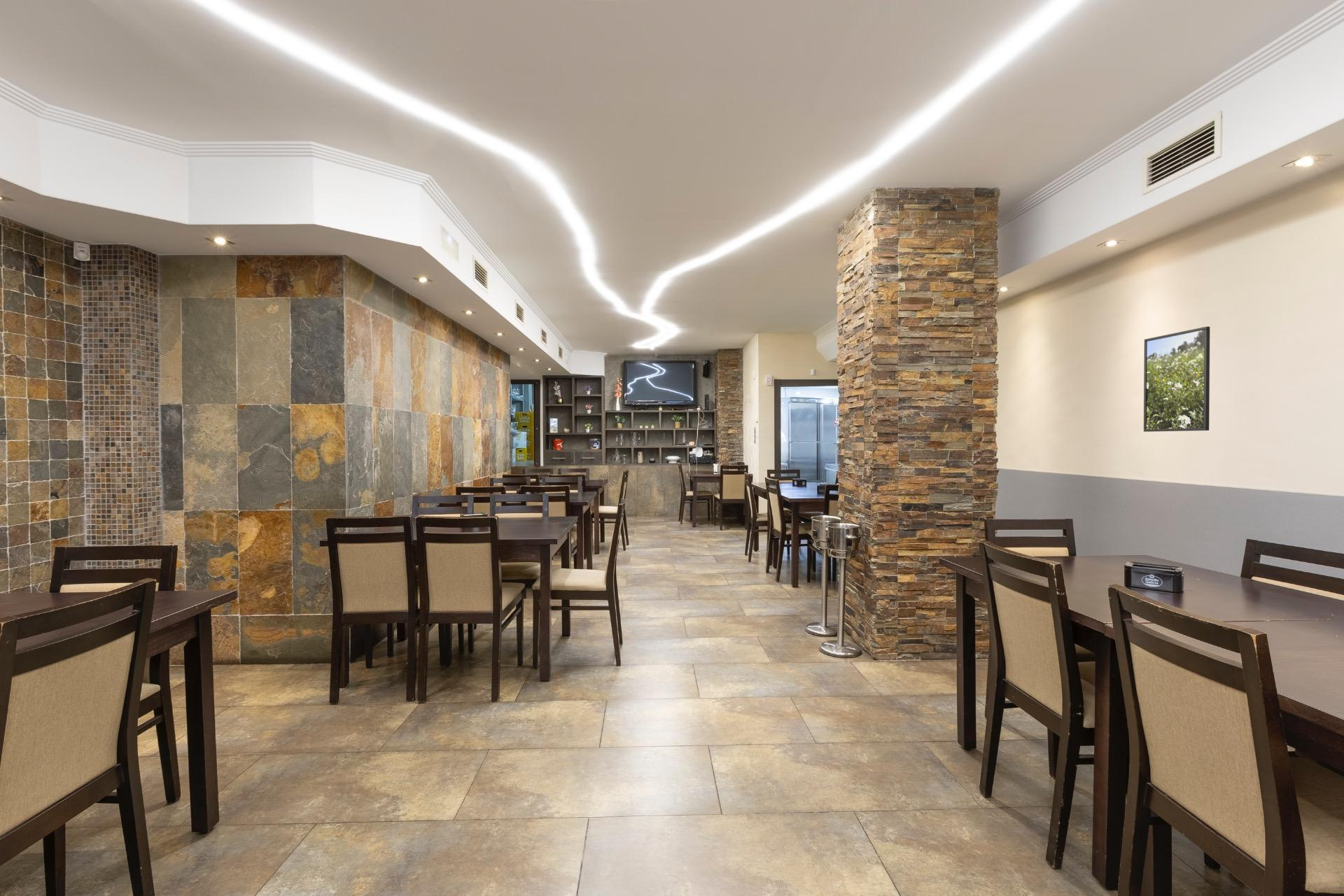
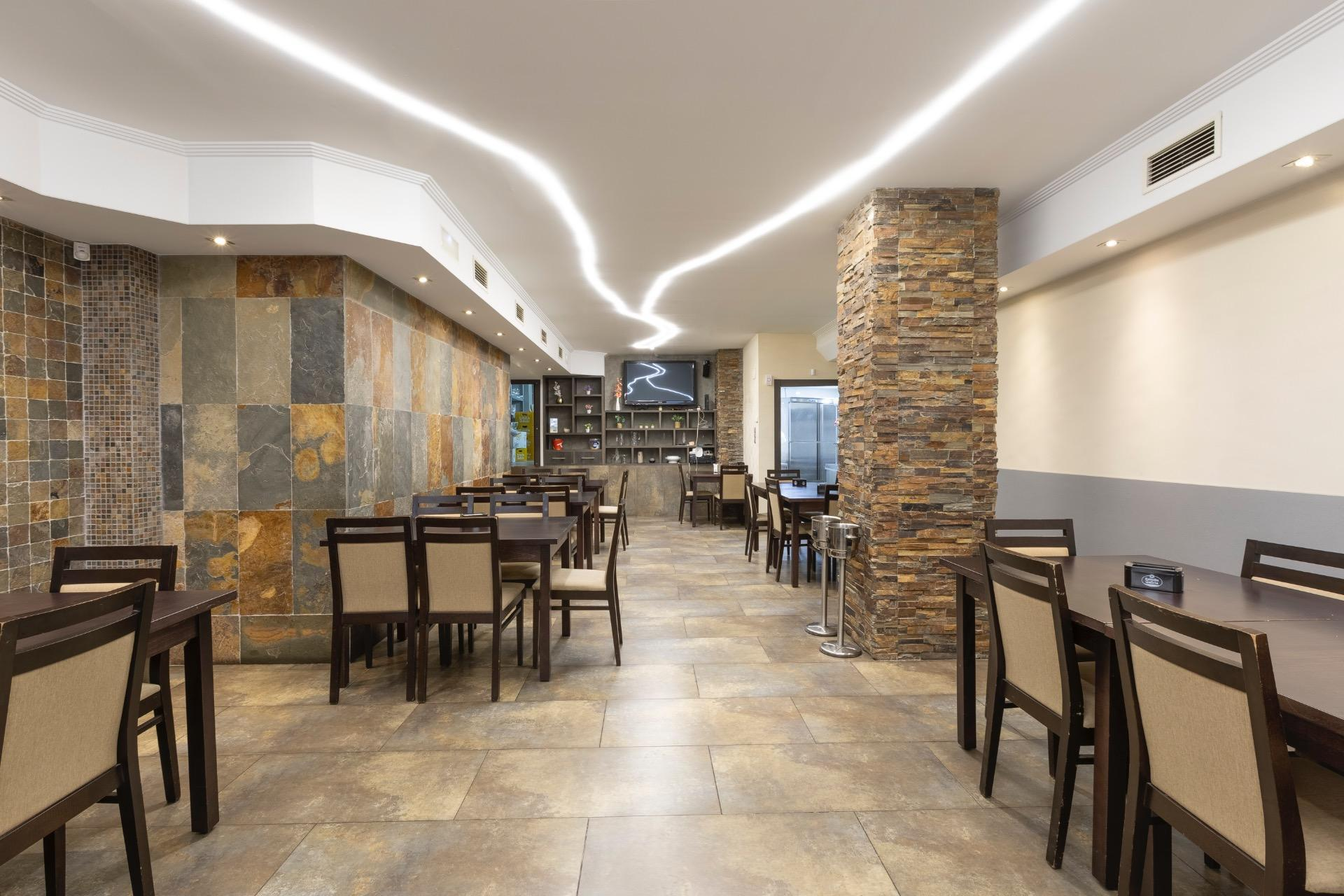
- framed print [1143,326,1210,433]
